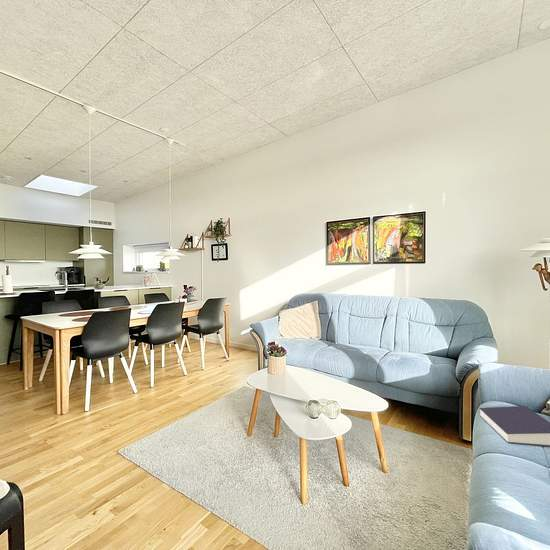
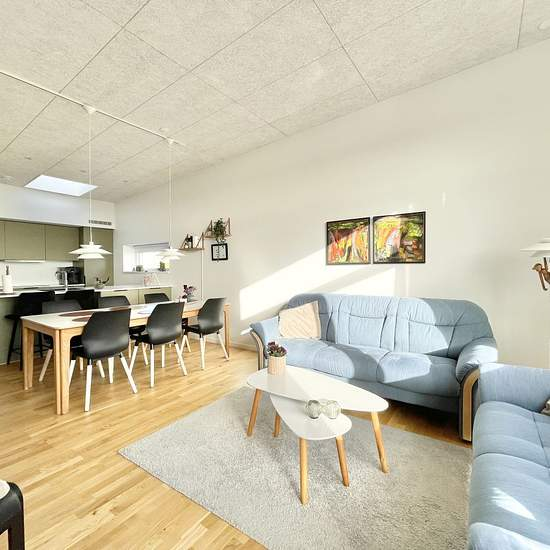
- book [478,405,550,448]
